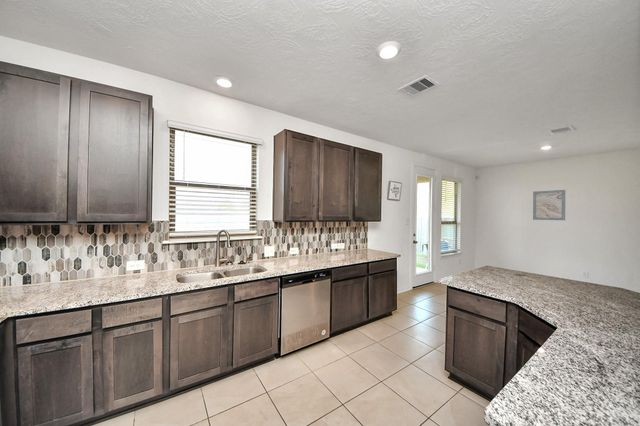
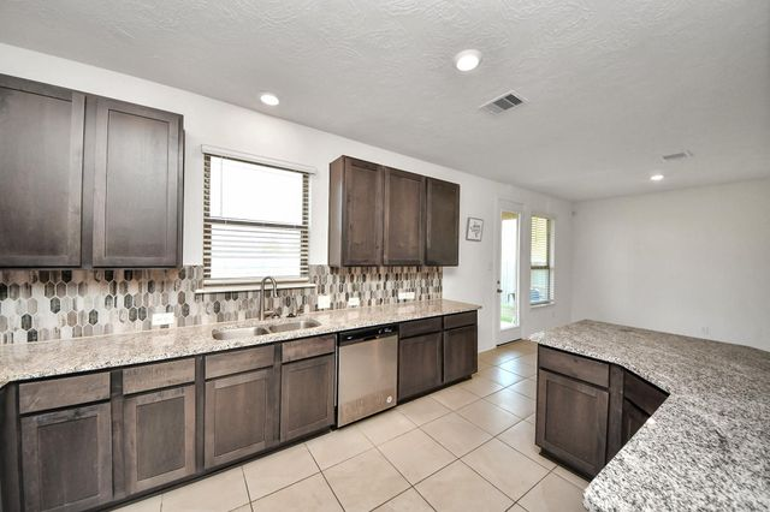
- wall art [532,189,566,221]
